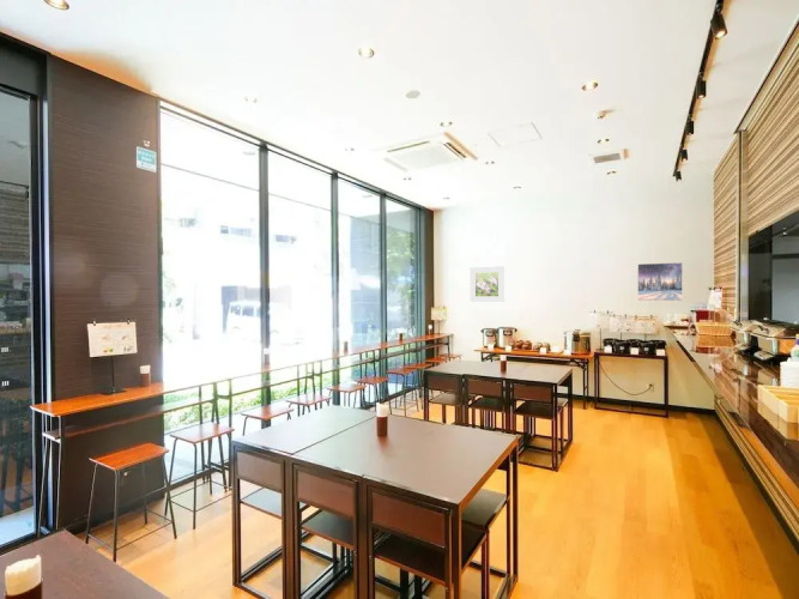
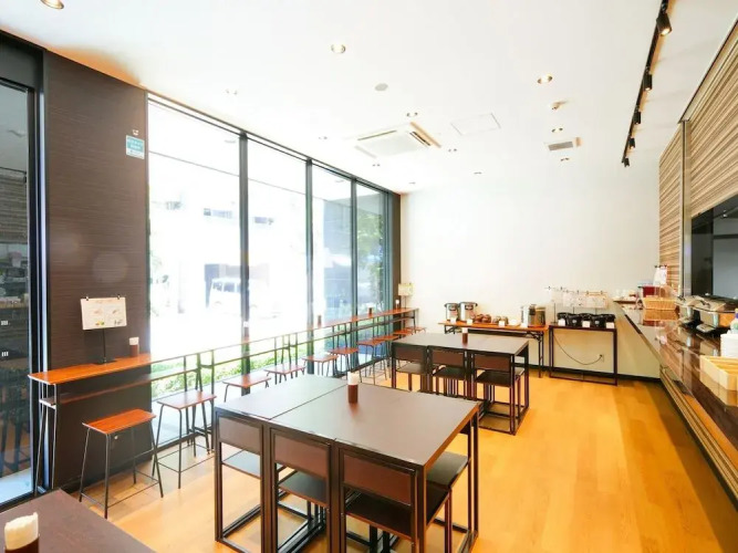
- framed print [468,265,506,303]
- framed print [636,261,684,302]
